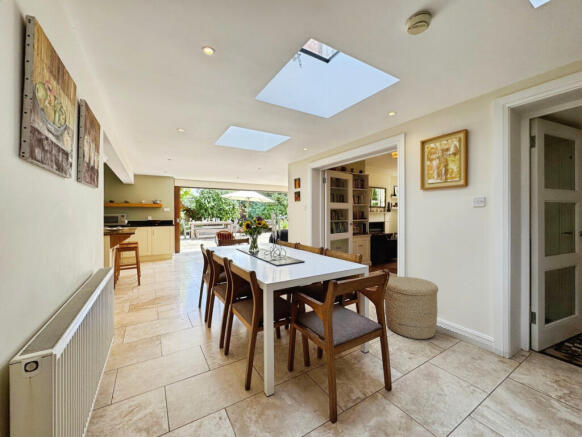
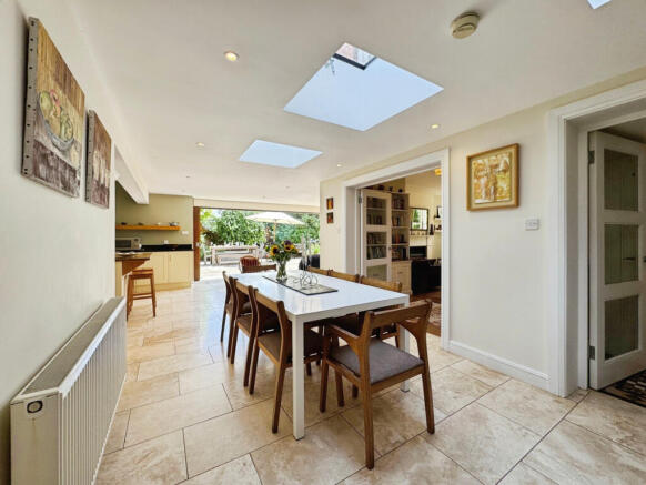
- basket [384,275,439,340]
